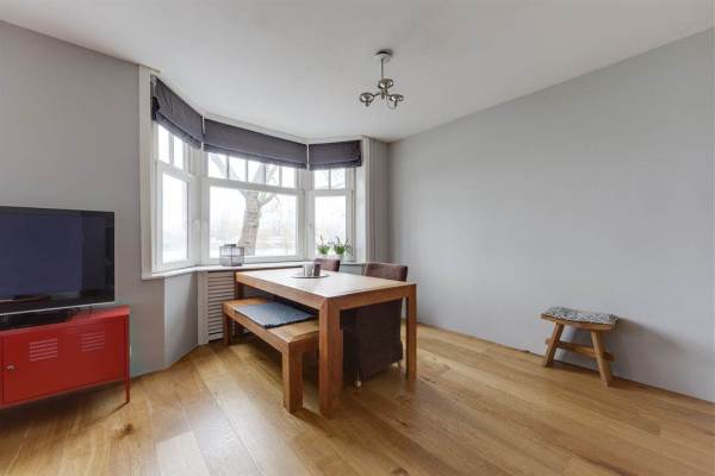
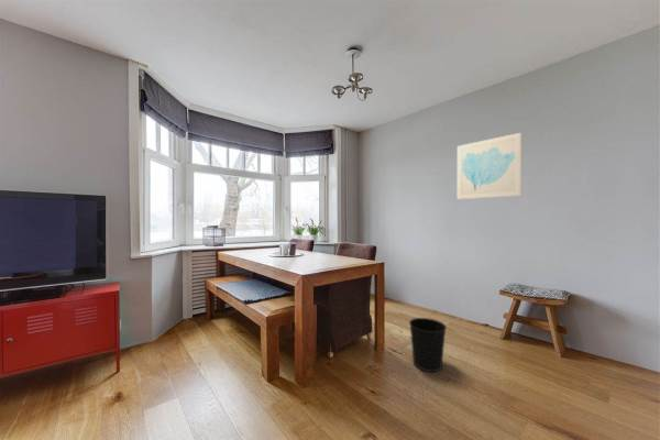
+ wastebasket [408,317,448,373]
+ wall art [457,132,522,200]
